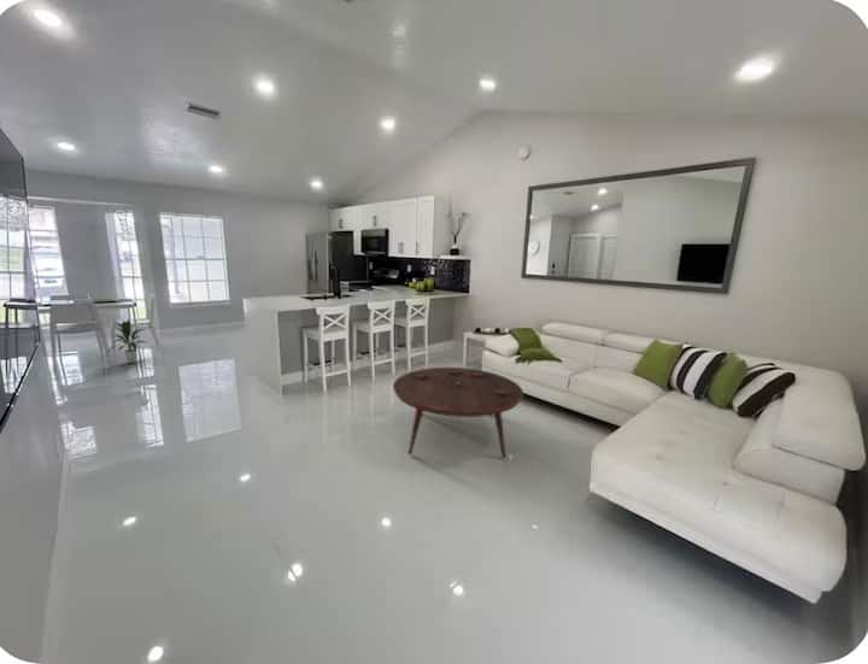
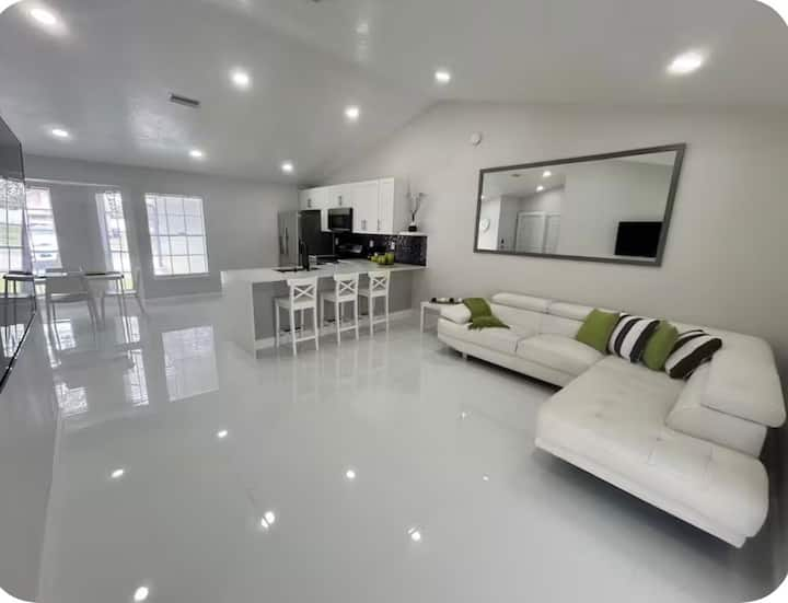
- indoor plant [106,318,149,364]
- coffee table [392,366,524,459]
